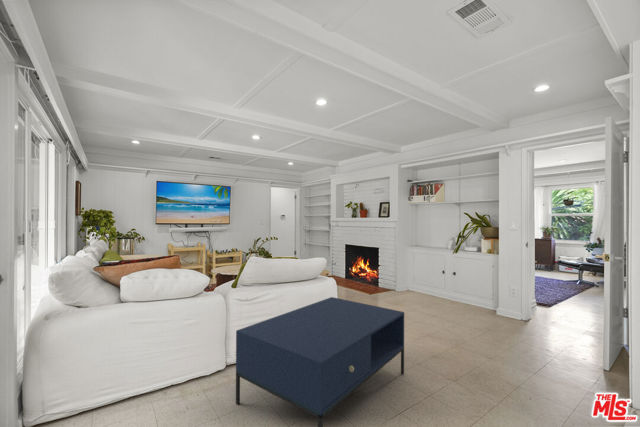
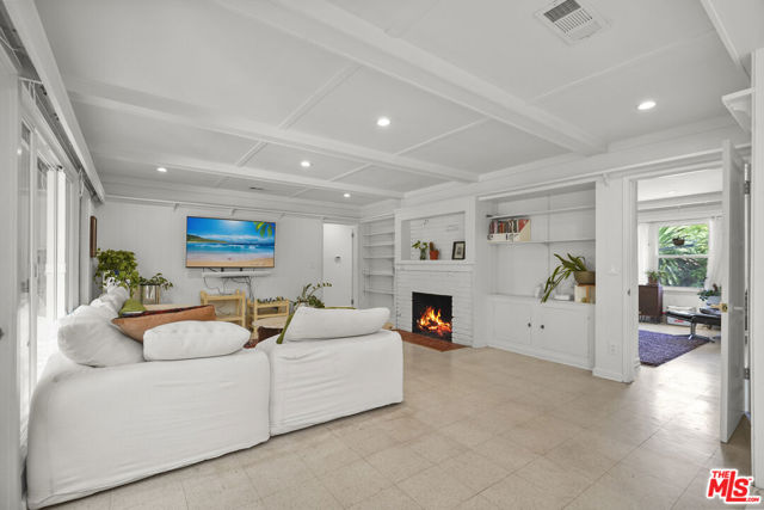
- coffee table [235,296,405,427]
